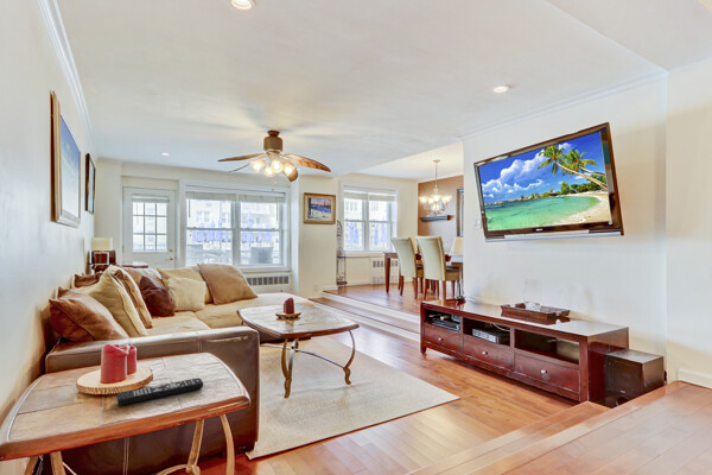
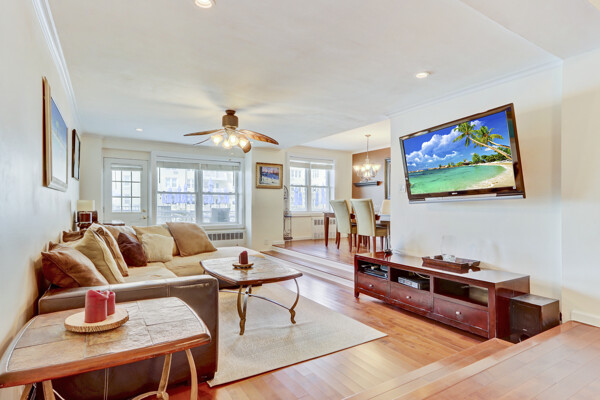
- remote control [116,376,204,406]
